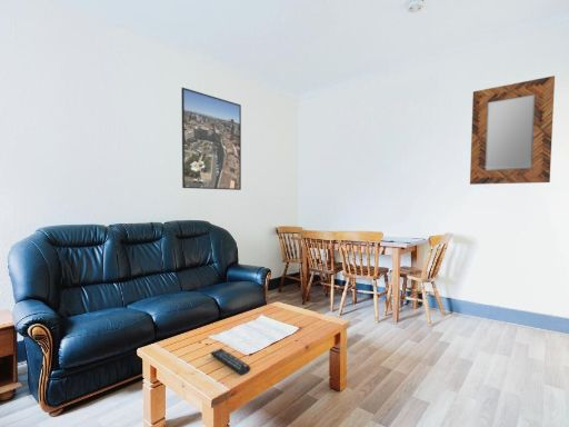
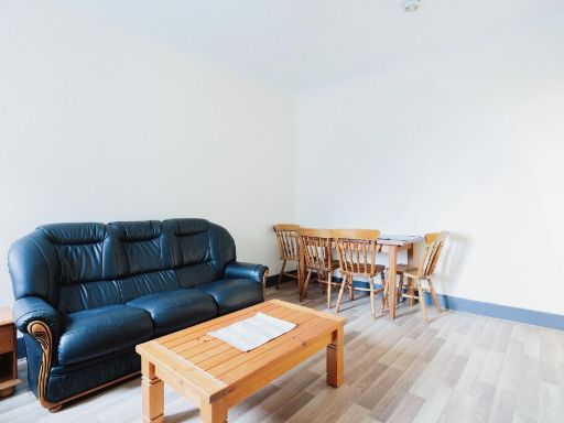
- remote control [210,348,251,376]
- home mirror [469,75,556,186]
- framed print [180,87,242,191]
